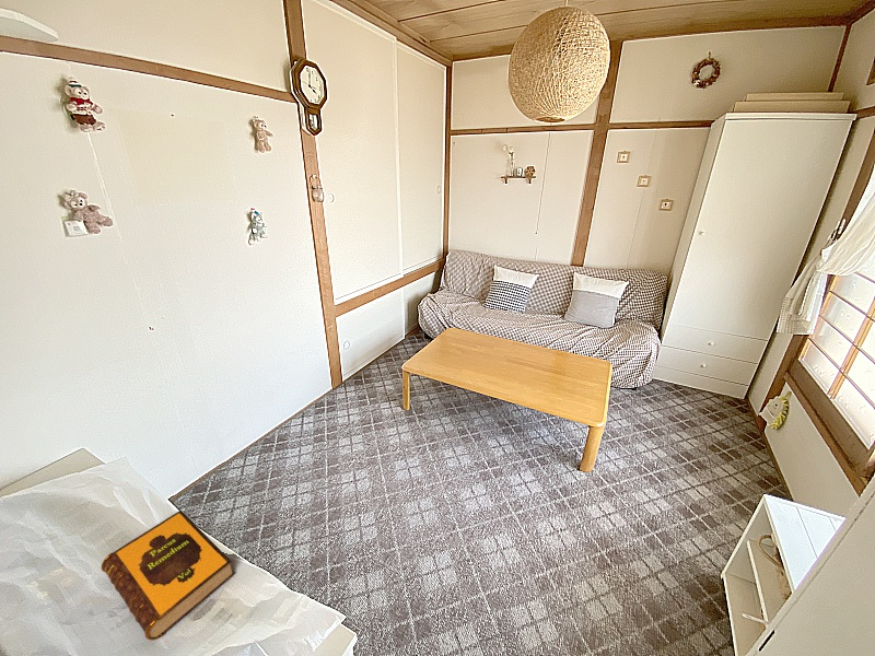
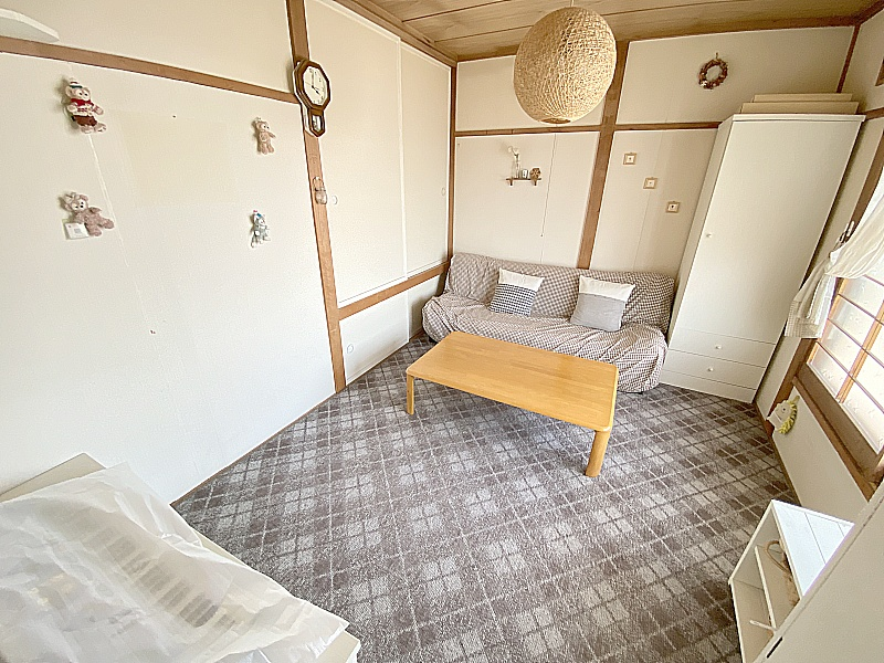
- hardback book [101,509,235,642]
